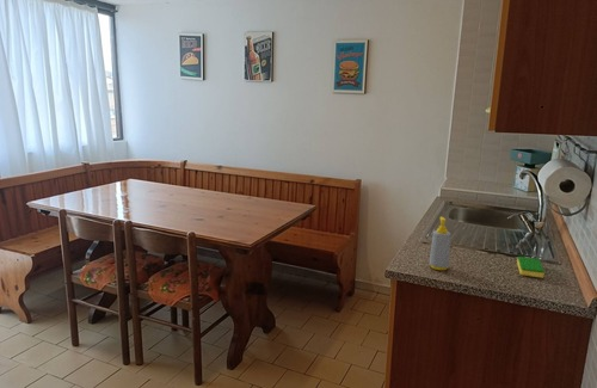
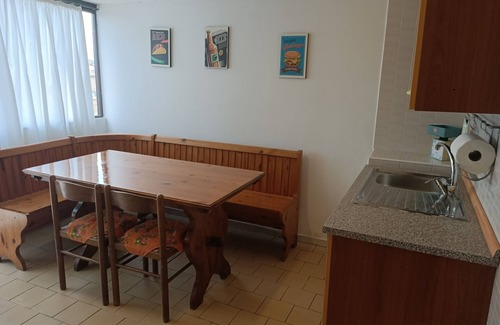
- soap bottle [429,216,451,271]
- dish sponge [516,255,546,279]
